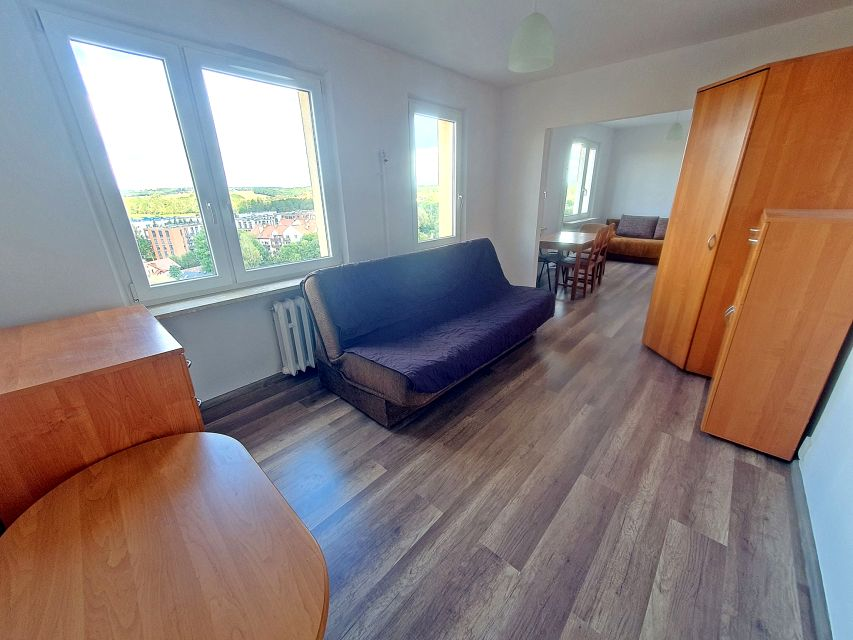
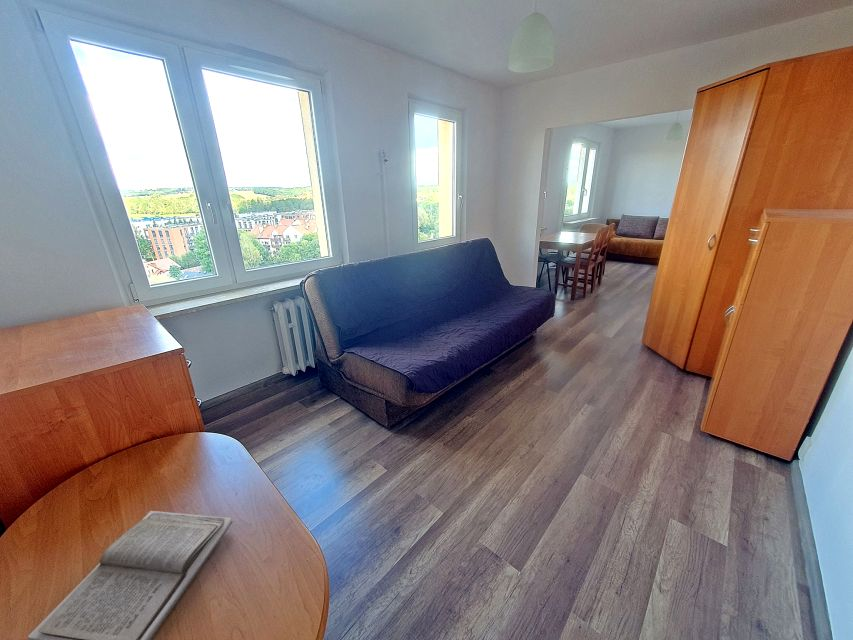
+ book [27,510,234,640]
